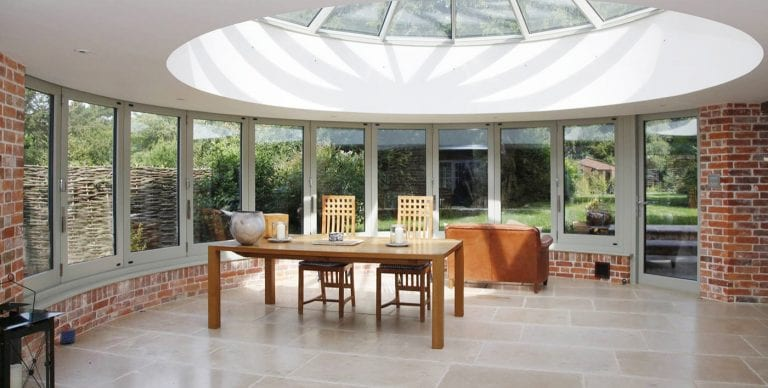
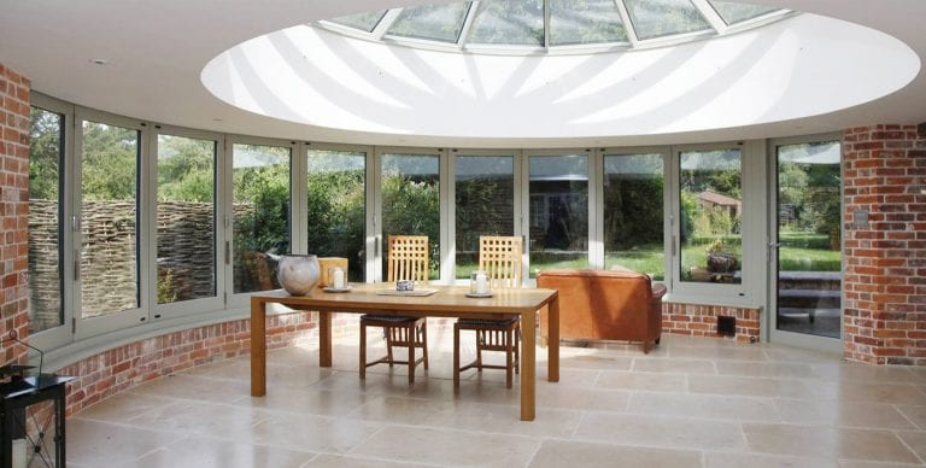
- planter [58,326,77,345]
